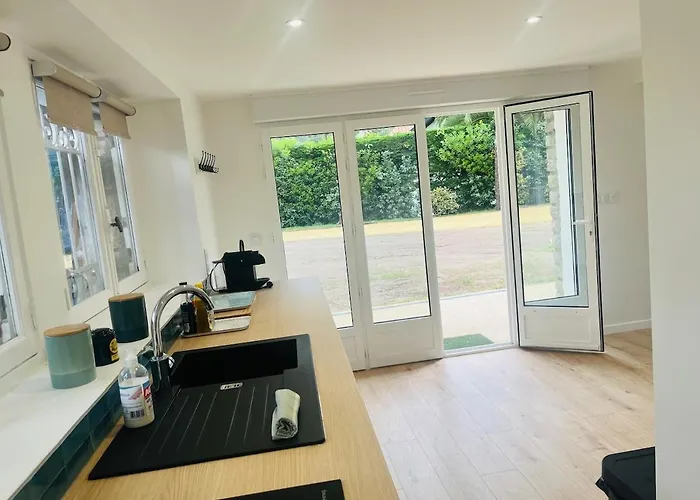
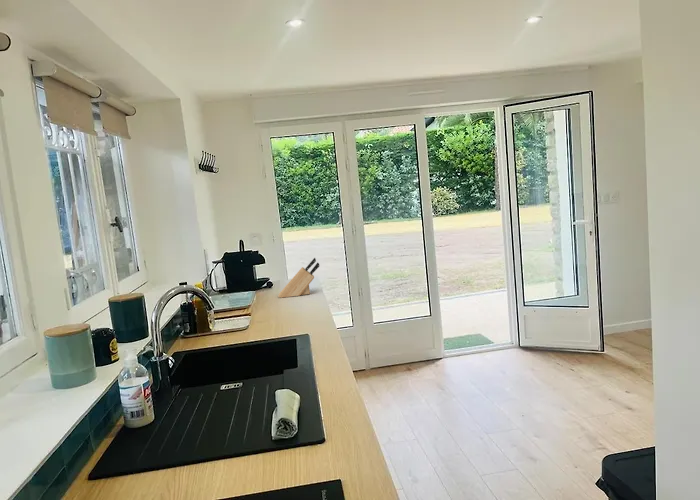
+ knife block [277,257,320,299]
